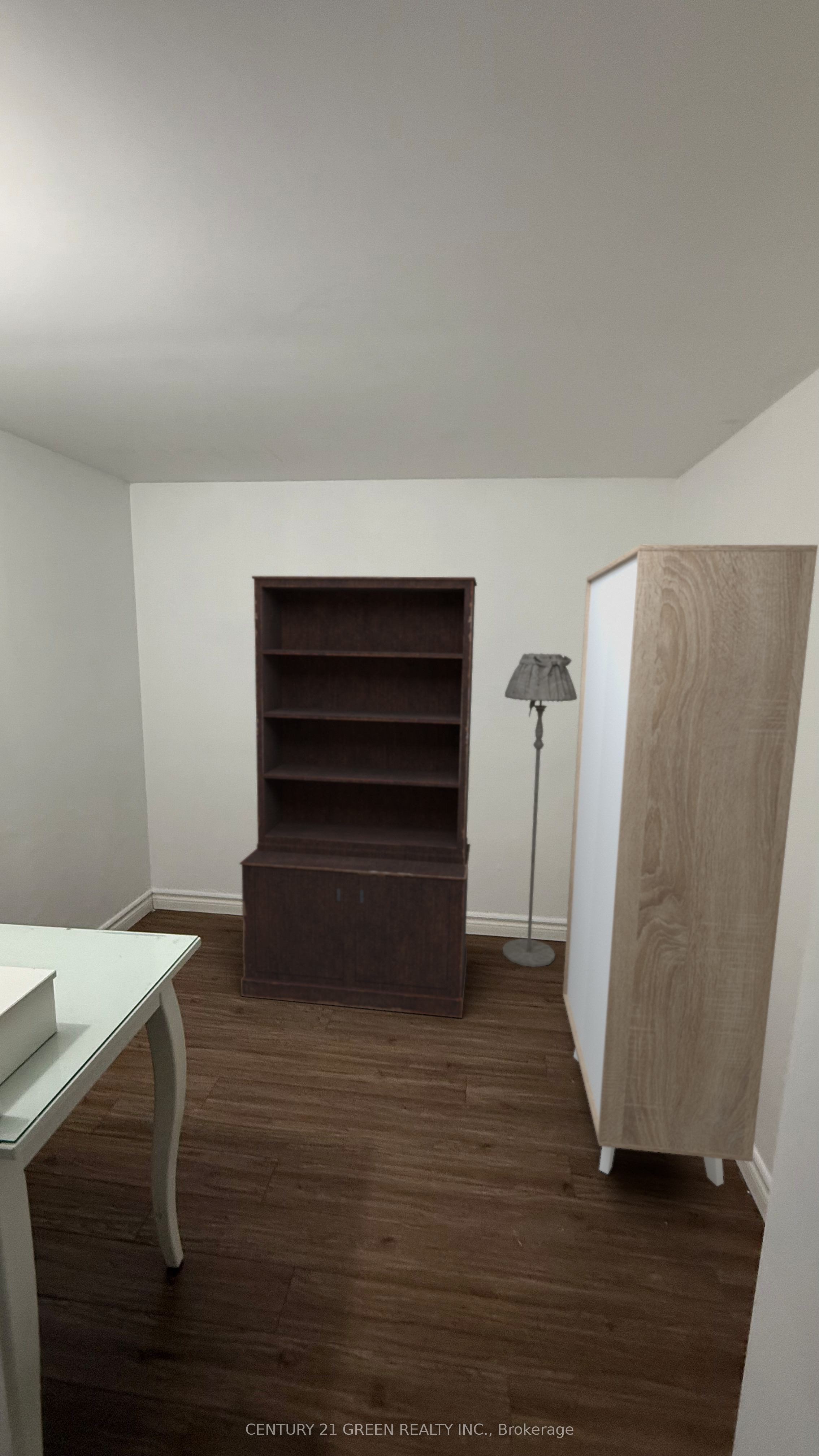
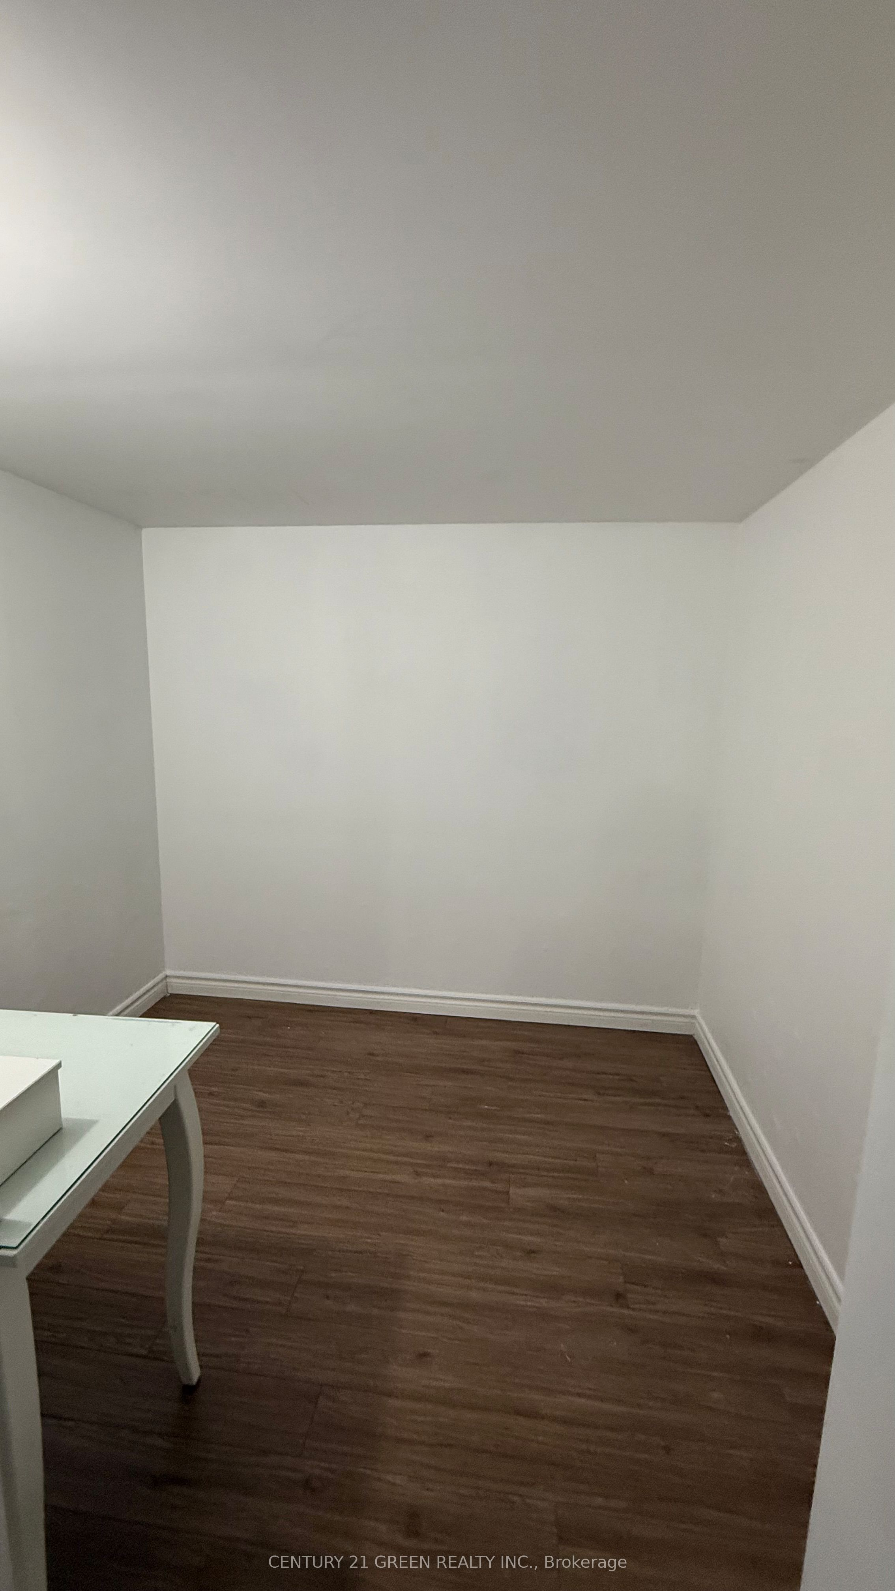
- floor lamp [502,653,577,967]
- bookcase [239,576,477,1018]
- wardrobe [562,544,818,1187]
